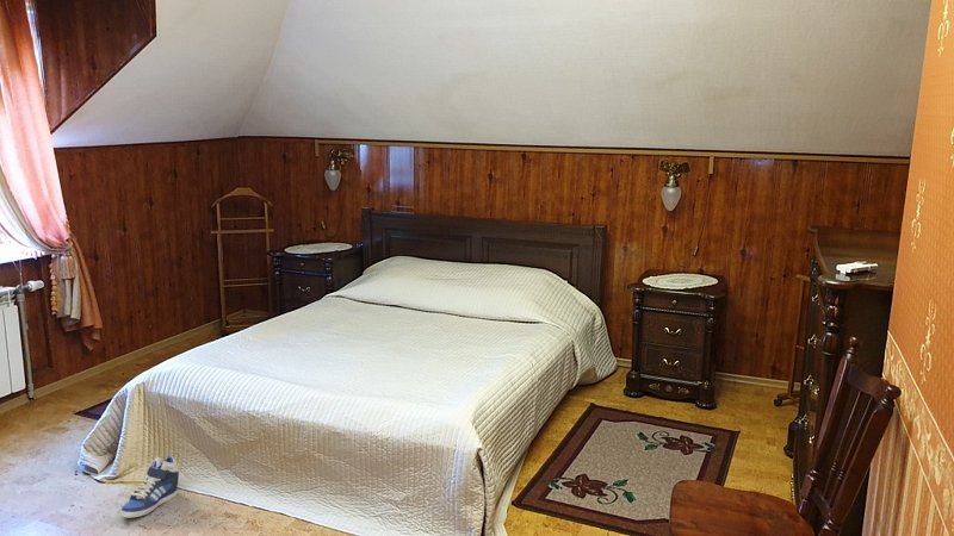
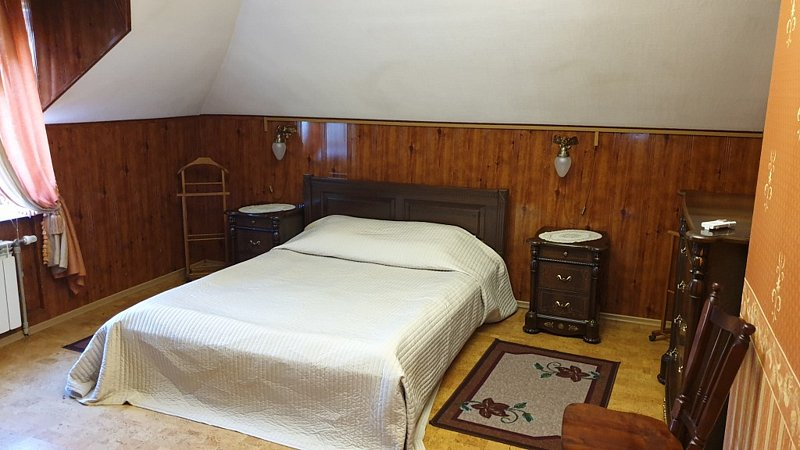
- sneaker [119,455,180,519]
